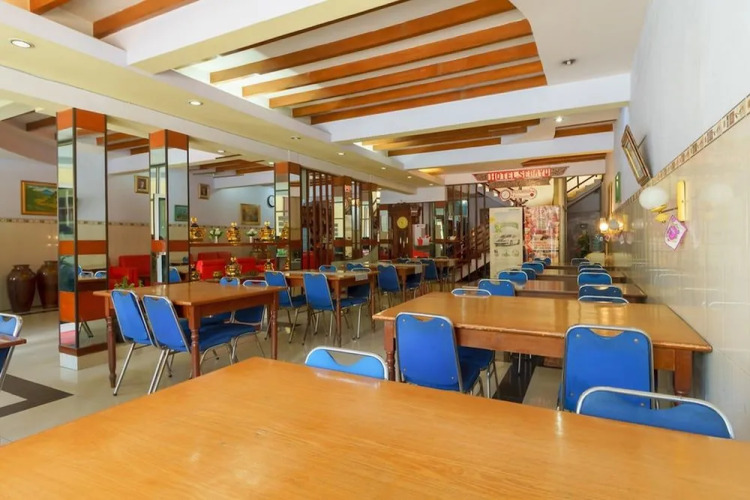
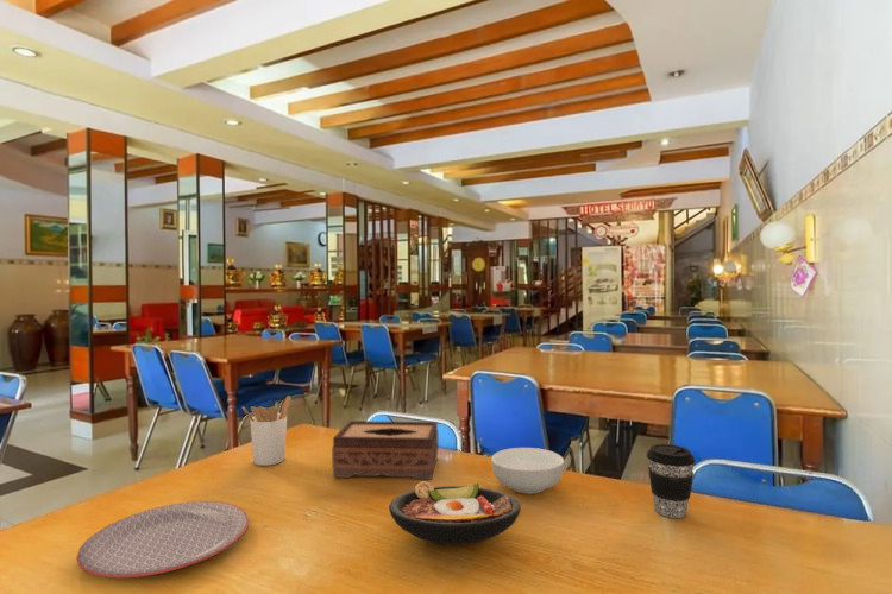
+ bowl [388,480,522,546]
+ plate [76,500,251,580]
+ utensil holder [241,394,293,467]
+ cereal bowl [490,447,565,495]
+ coffee cup [646,443,696,519]
+ tissue box [331,419,440,480]
